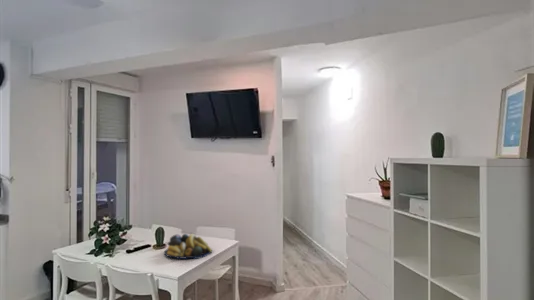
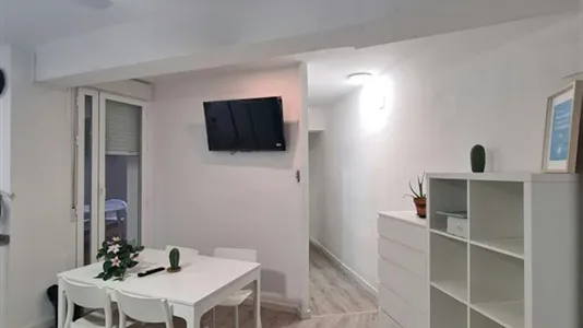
- fruit bowl [163,233,213,260]
